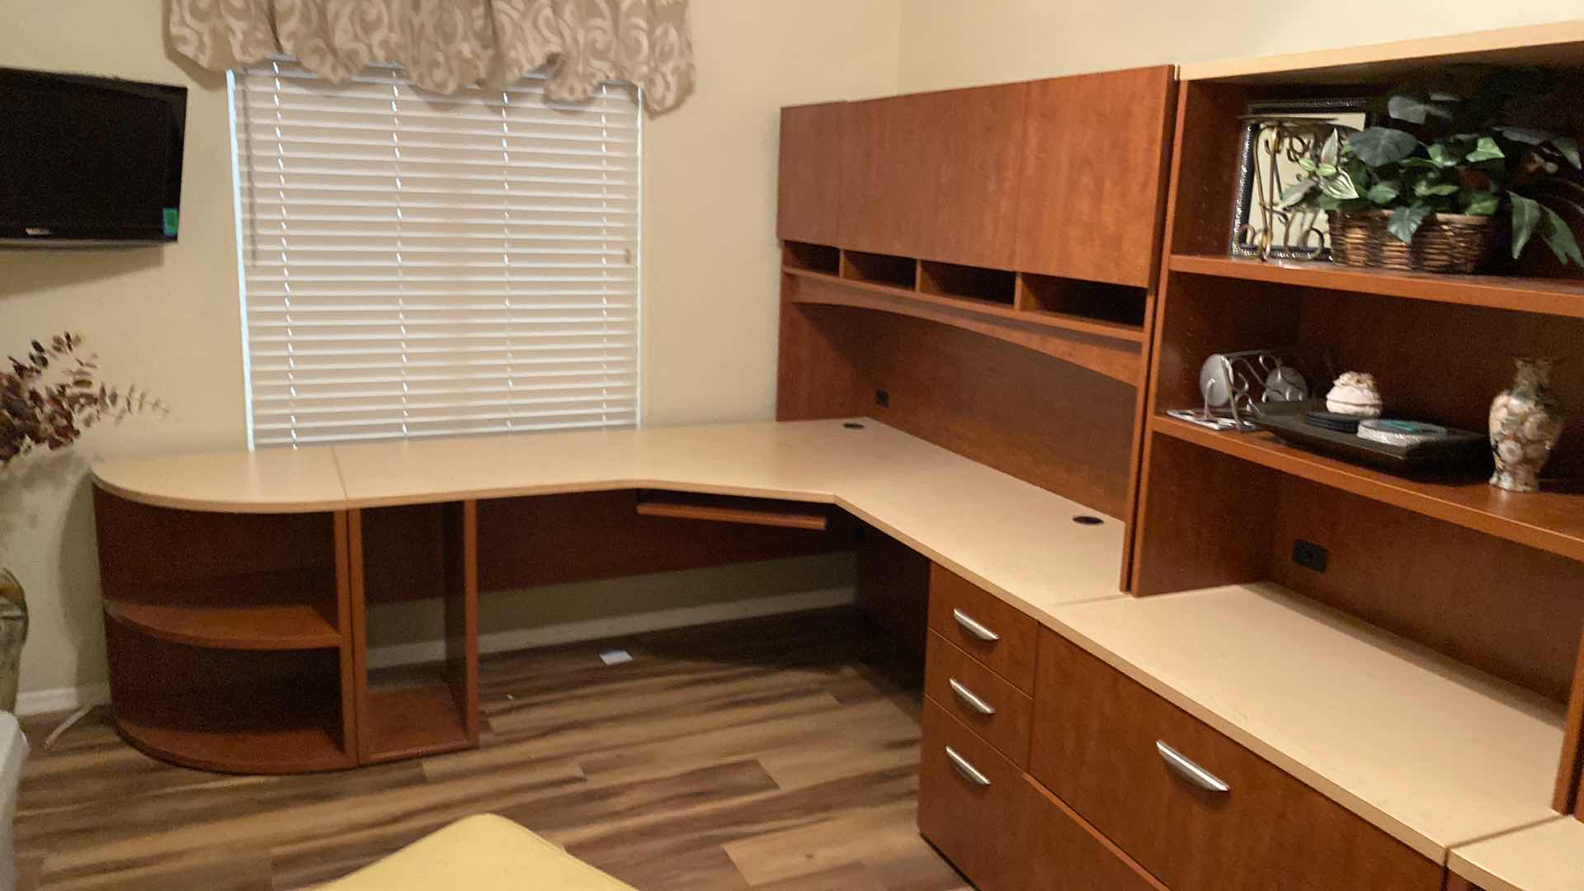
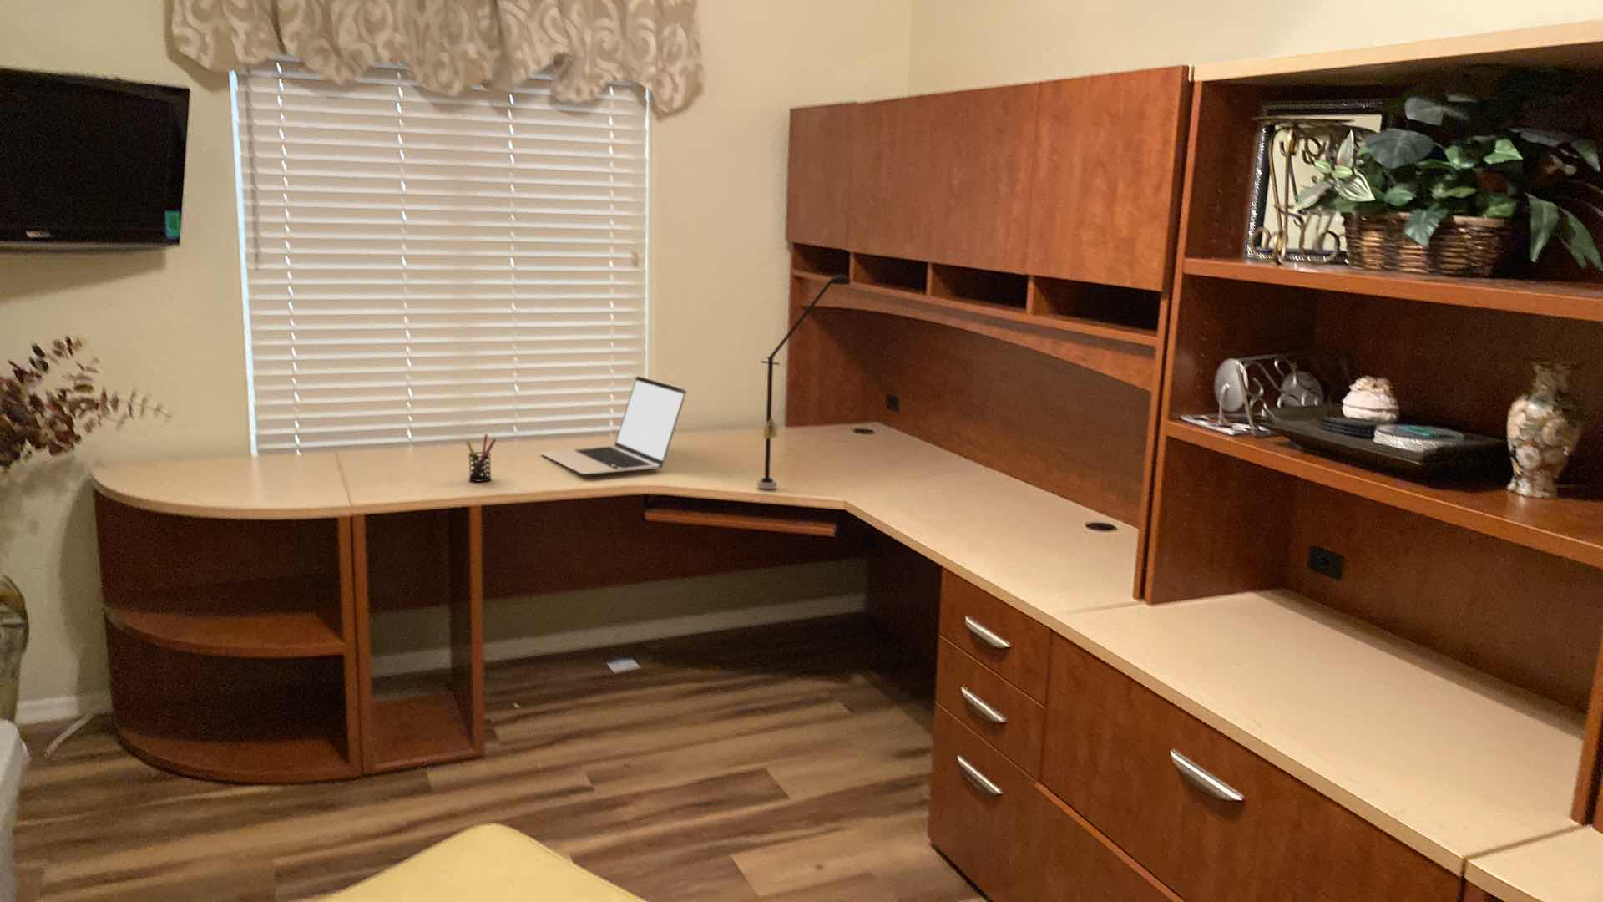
+ pen holder [465,434,497,482]
+ laptop [539,374,688,475]
+ desk lamp [756,272,851,489]
